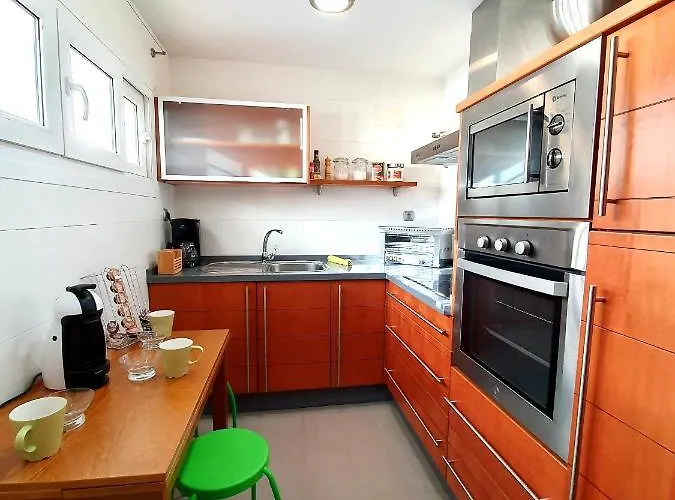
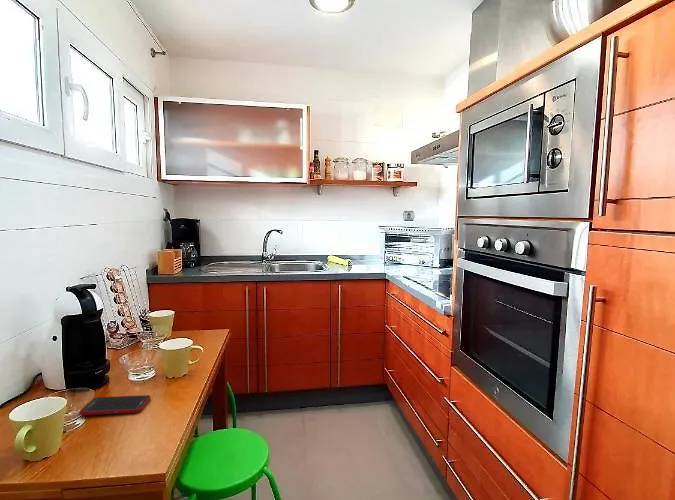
+ cell phone [78,394,151,416]
